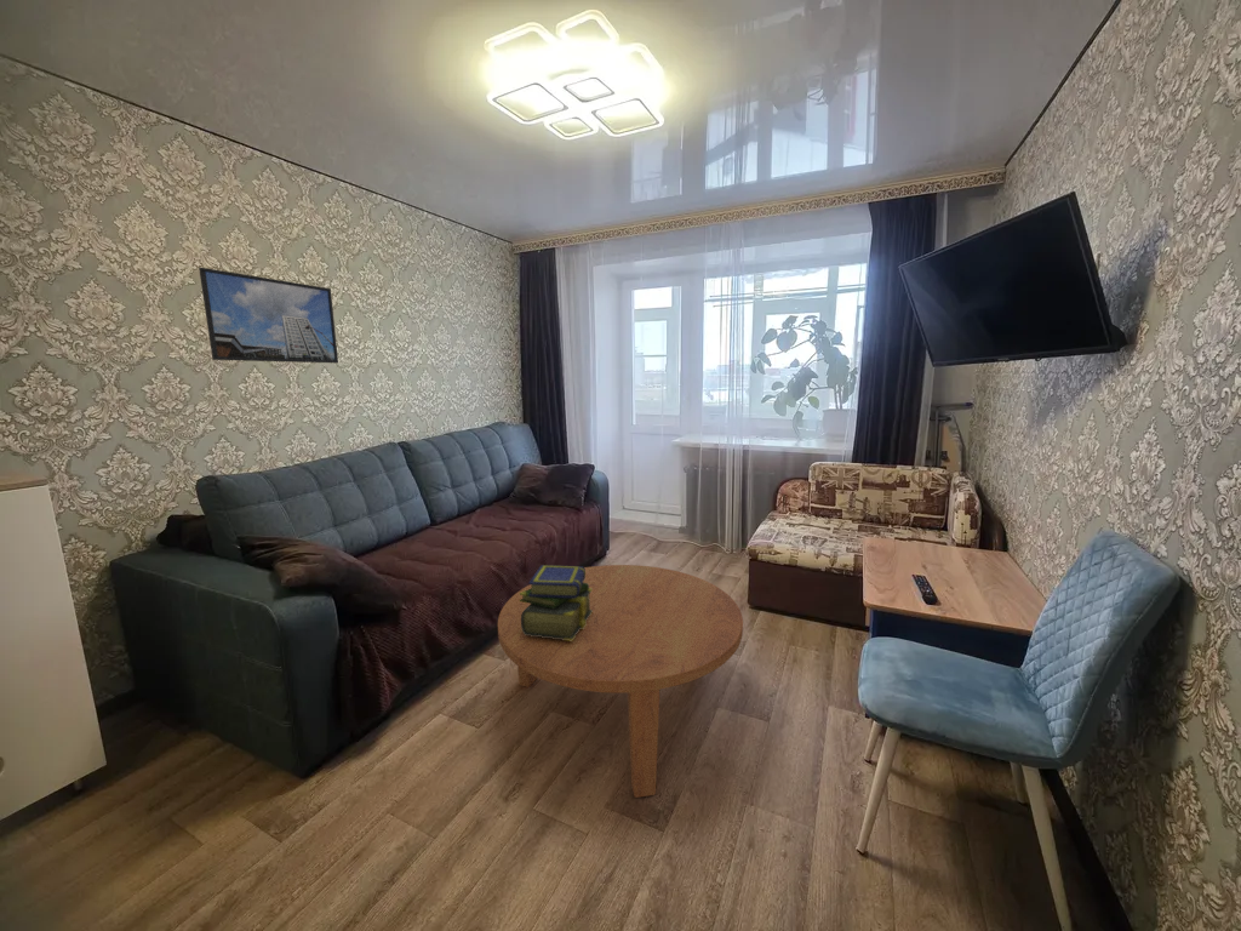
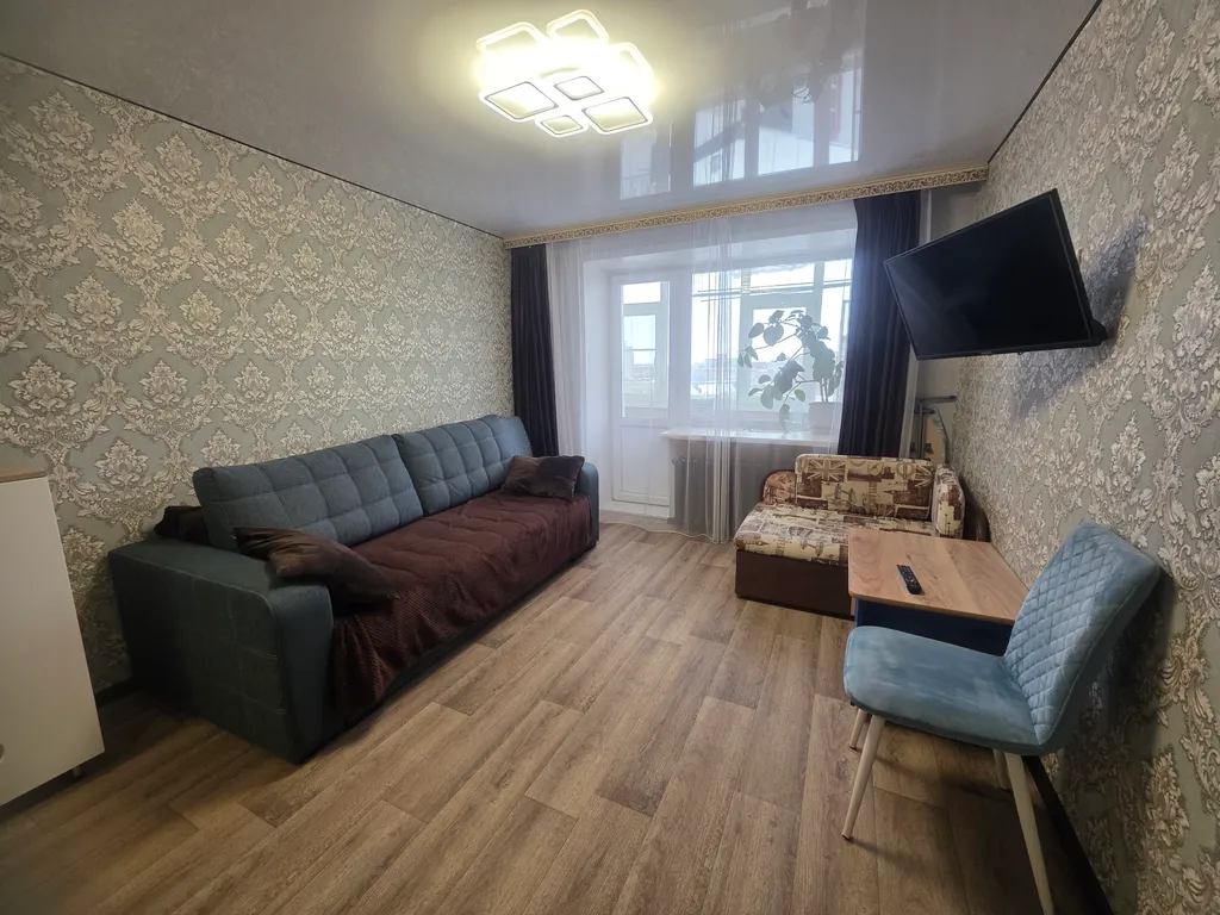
- coffee table [497,564,744,799]
- stack of books [520,564,593,641]
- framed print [198,267,339,364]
